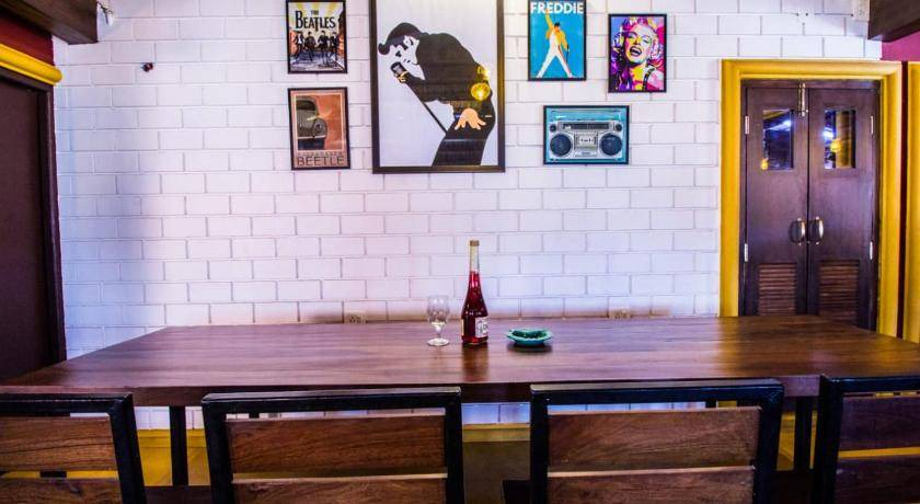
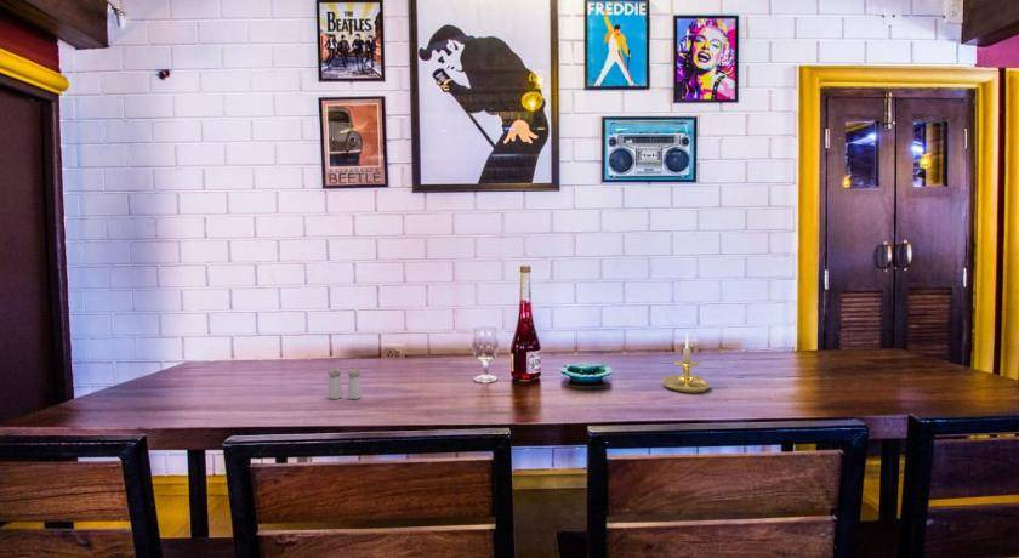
+ salt and pepper shaker [328,366,363,400]
+ candle holder [661,332,712,394]
